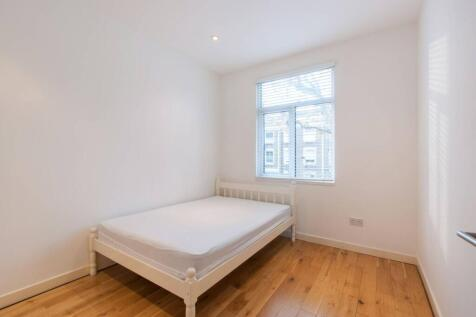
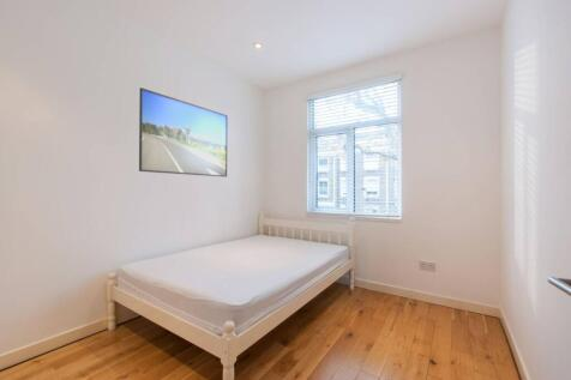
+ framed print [138,86,229,177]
